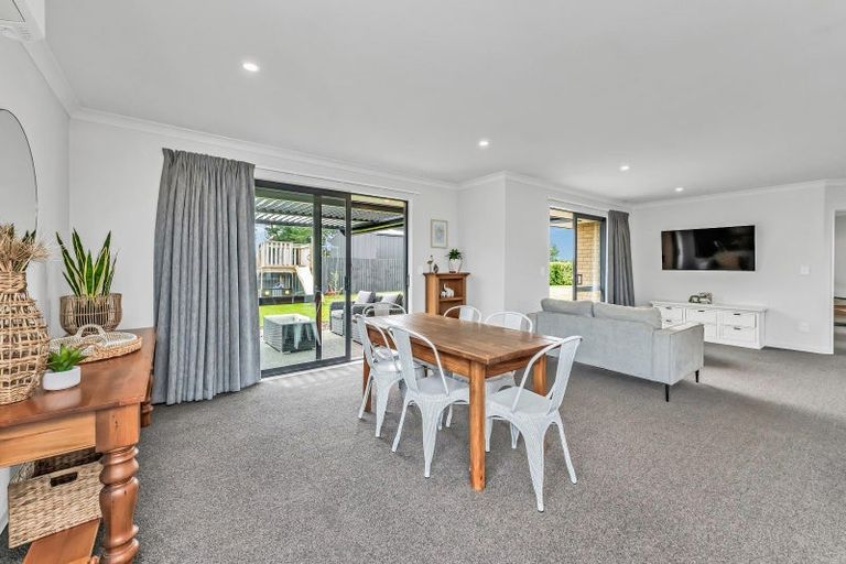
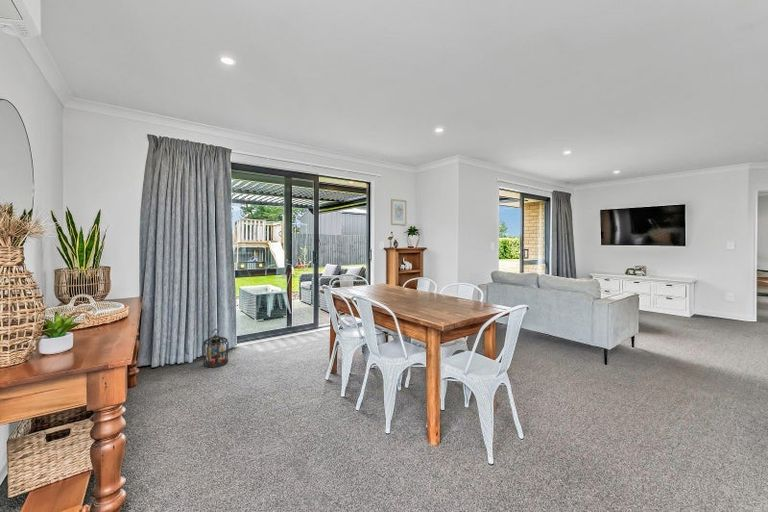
+ lantern [201,328,230,368]
